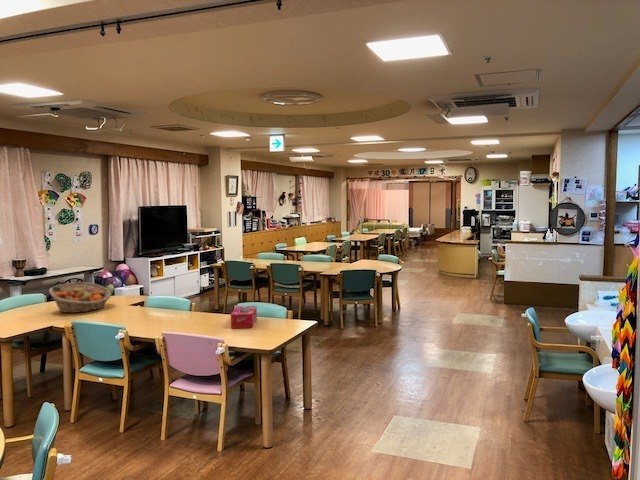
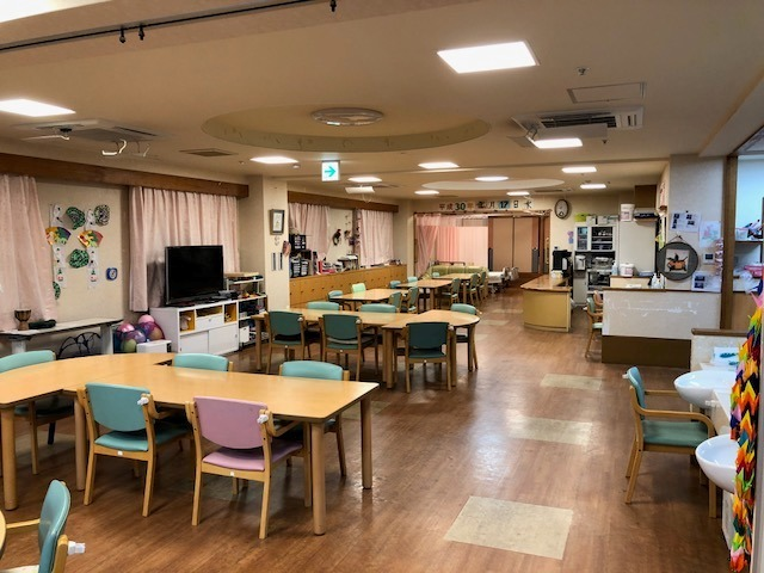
- tissue box [230,305,258,329]
- fruit basket [48,281,113,314]
